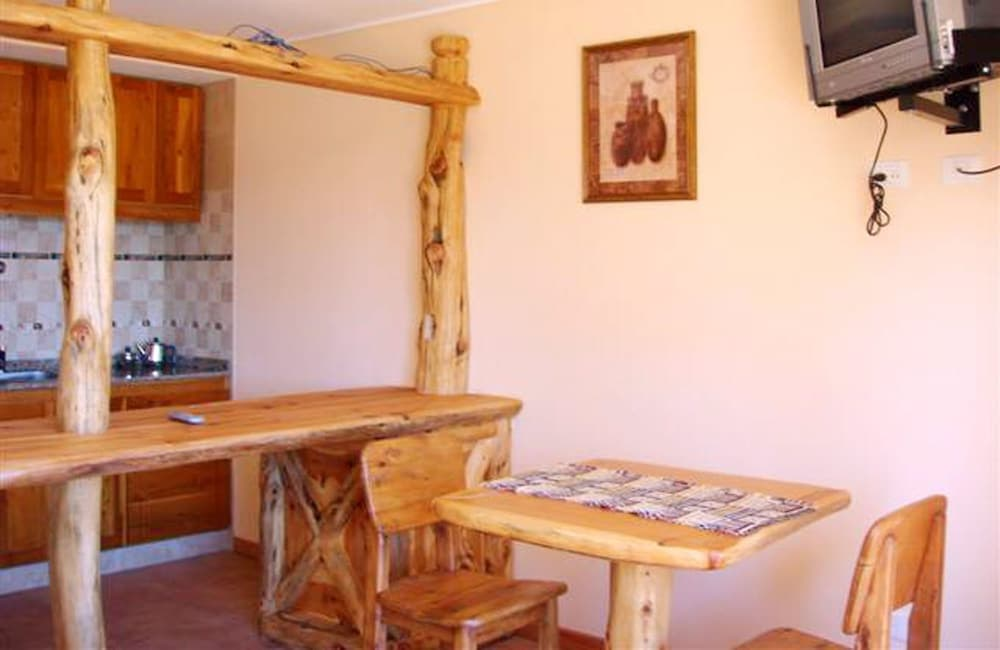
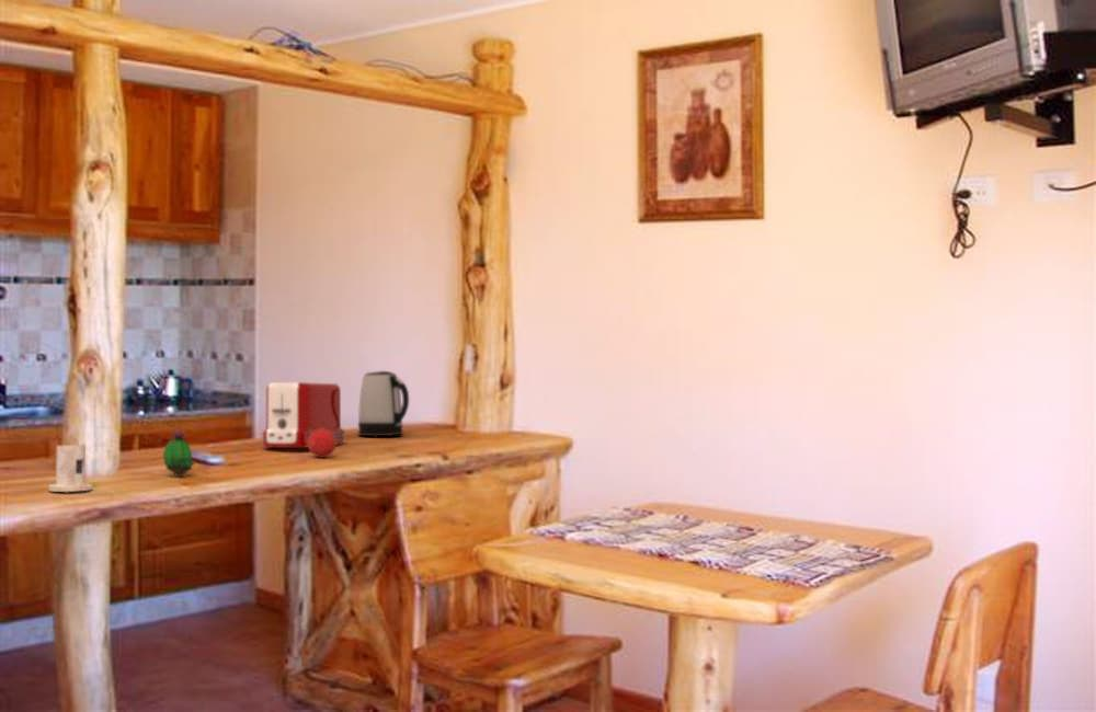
+ toaster [261,381,346,449]
+ candle [48,438,93,493]
+ fruit [307,429,336,458]
+ flowering cactus [162,428,196,478]
+ kettle [357,370,410,437]
